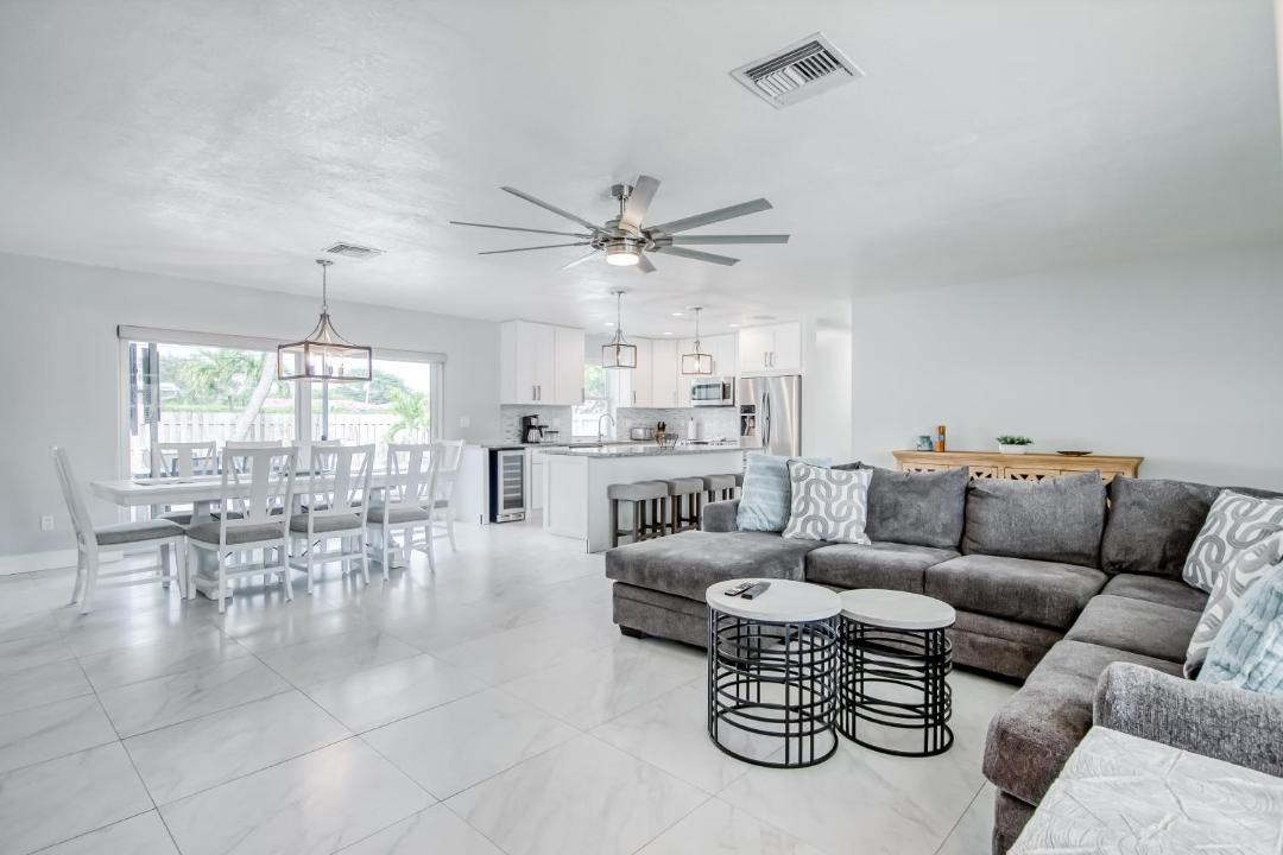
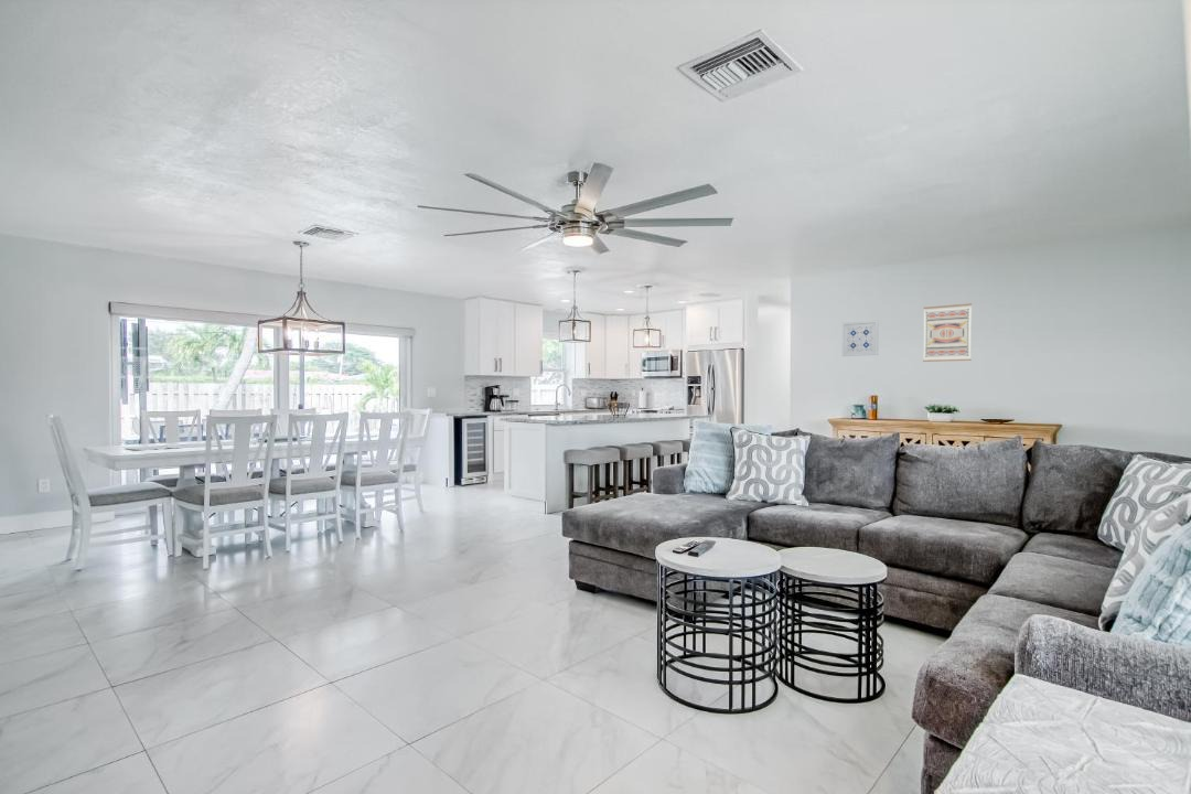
+ wall art [841,320,880,357]
+ wall art [922,302,973,363]
